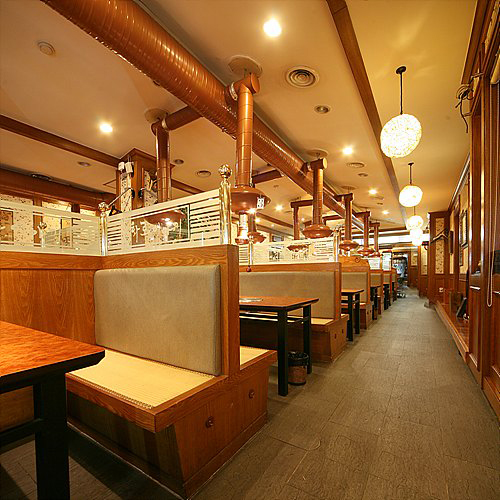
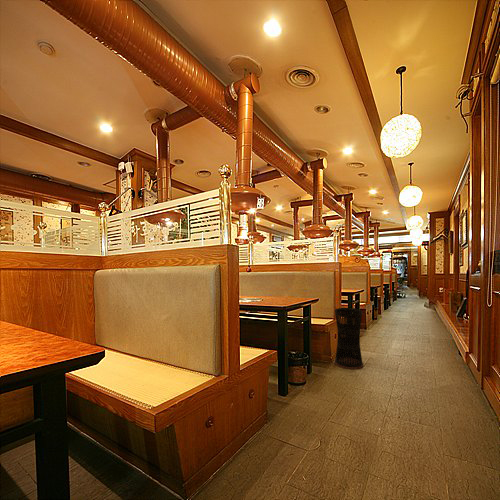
+ umbrella stand [333,307,364,371]
